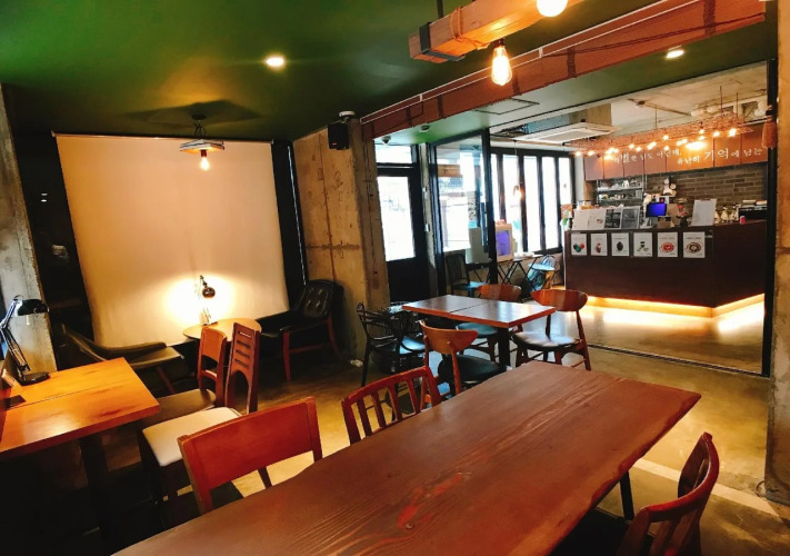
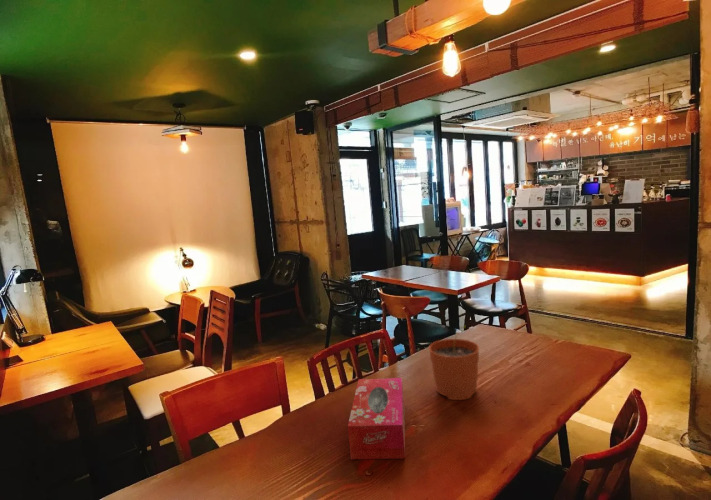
+ plant pot [428,324,480,401]
+ tissue box [347,377,406,460]
